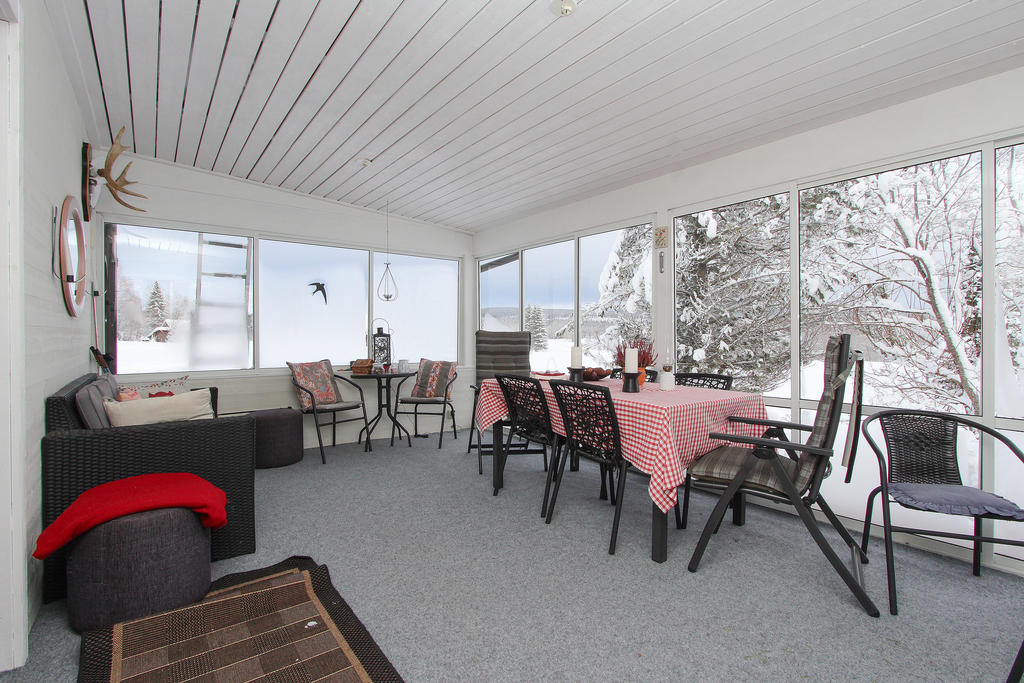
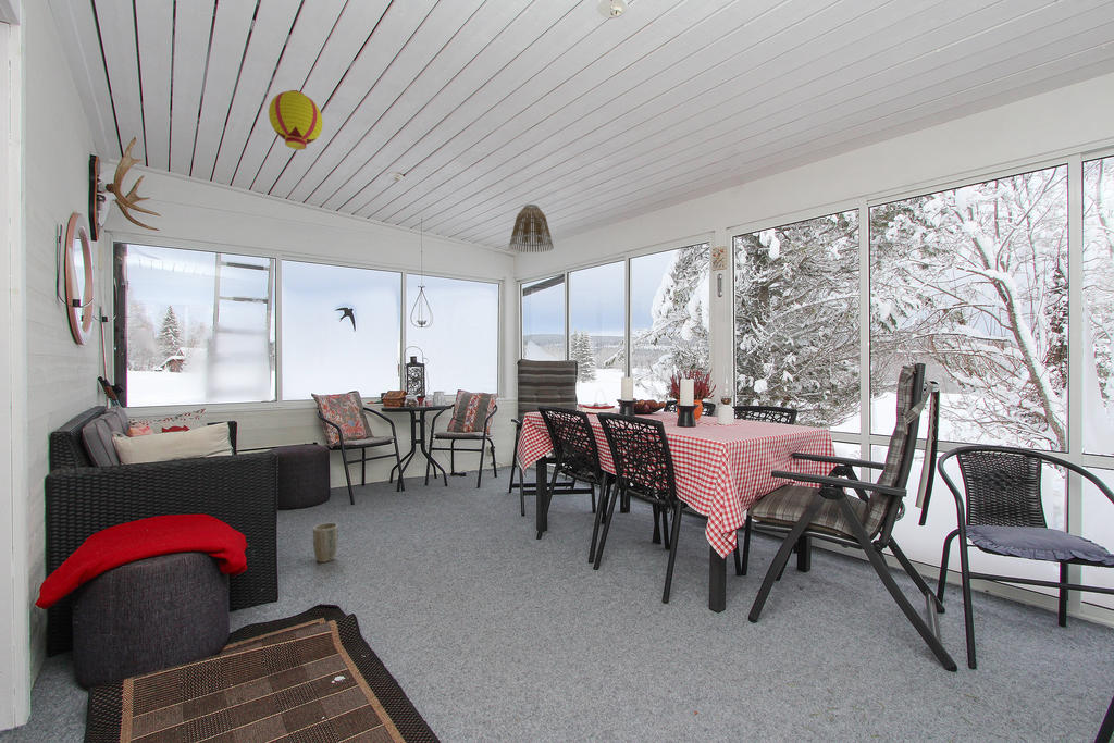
+ plant pot [312,522,339,564]
+ lamp shade [508,203,555,253]
+ paper lantern [268,89,324,151]
